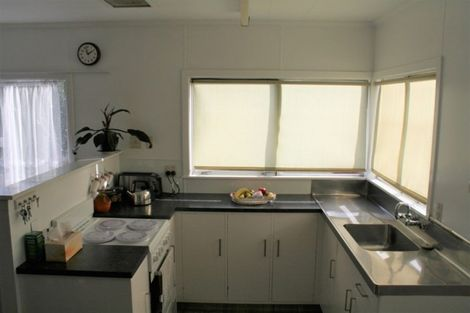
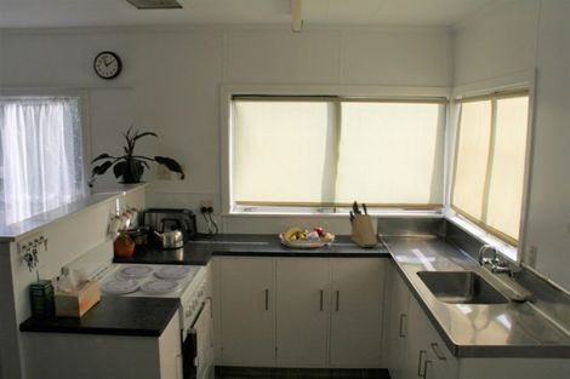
+ knife block [348,200,378,248]
